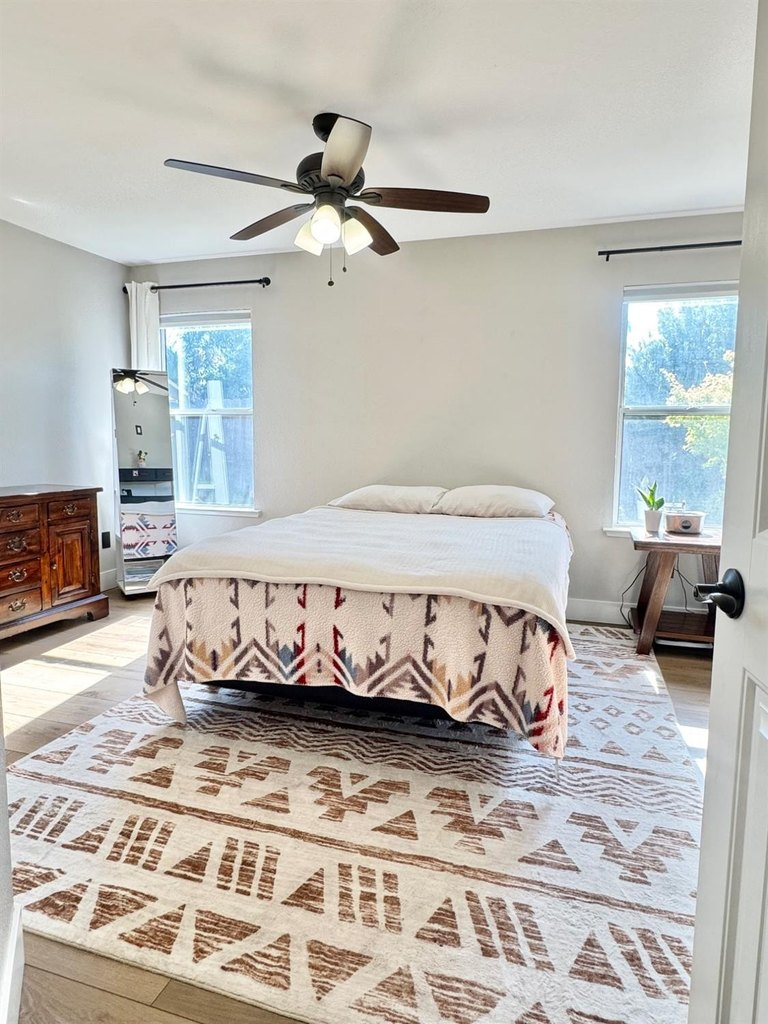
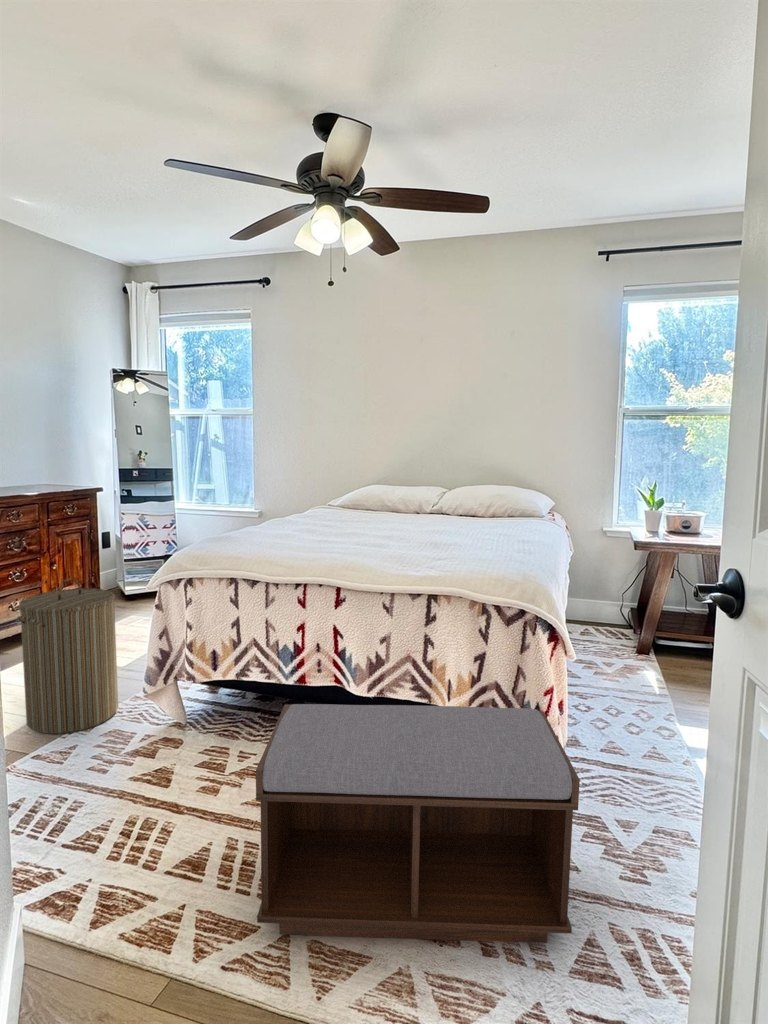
+ laundry hamper [16,577,119,735]
+ bench [255,703,581,944]
